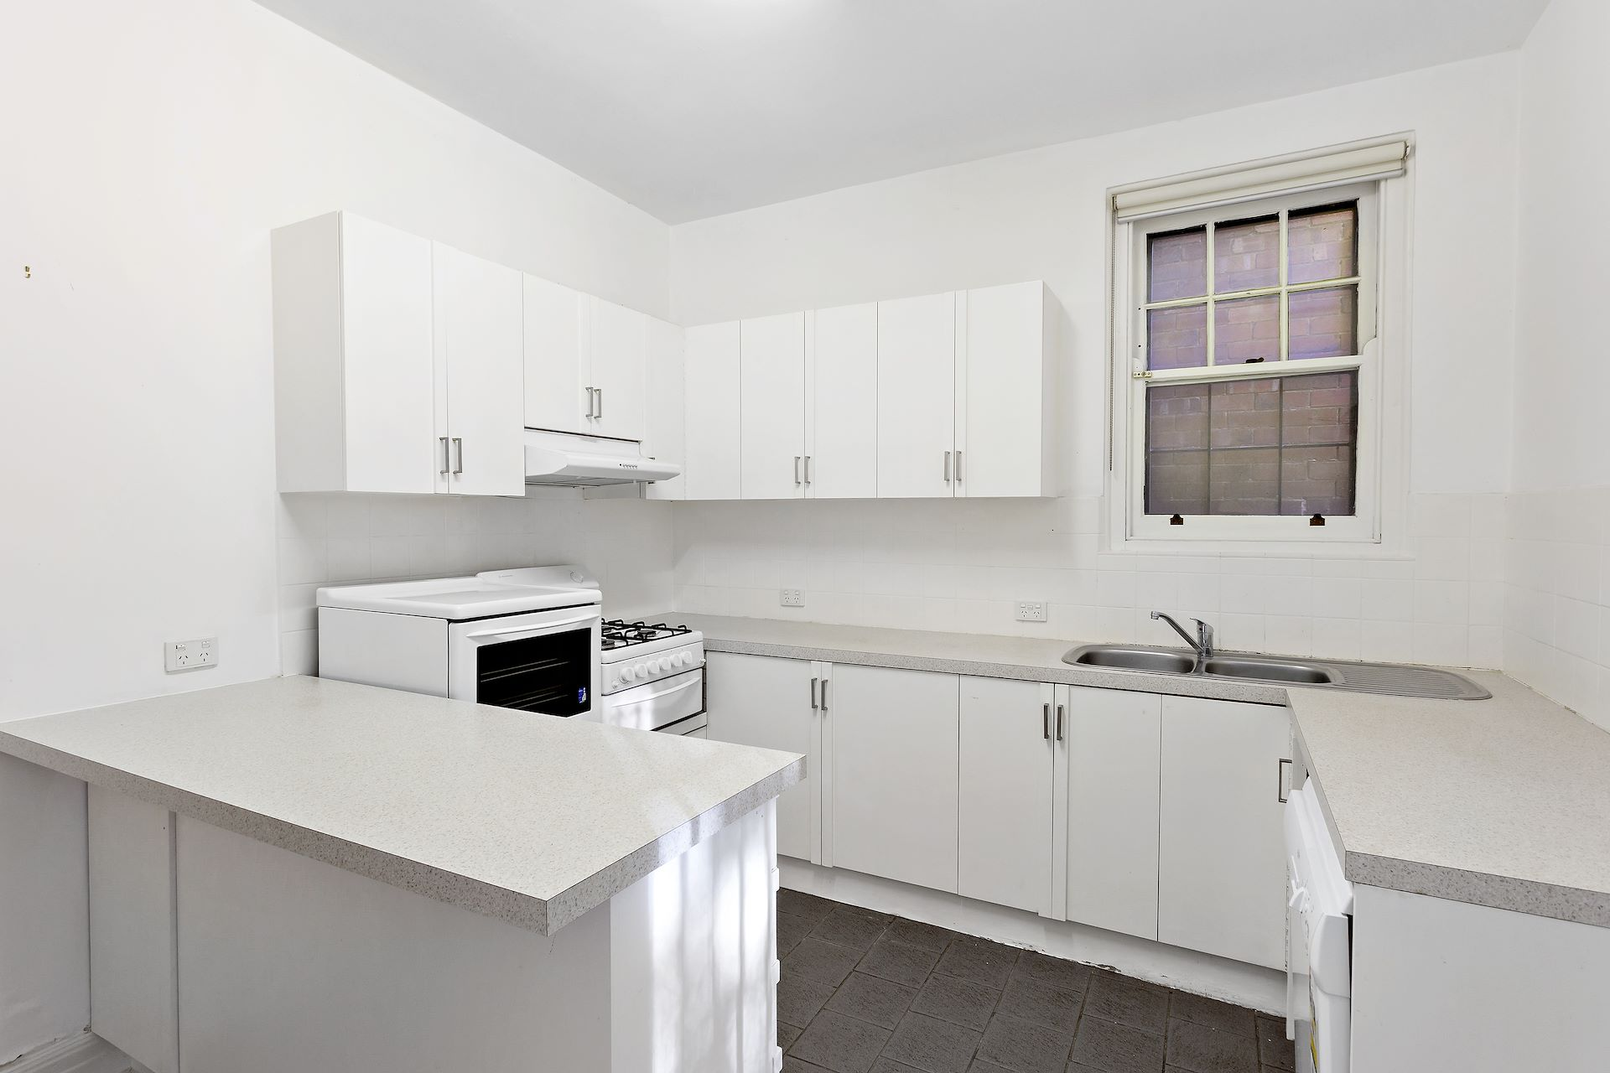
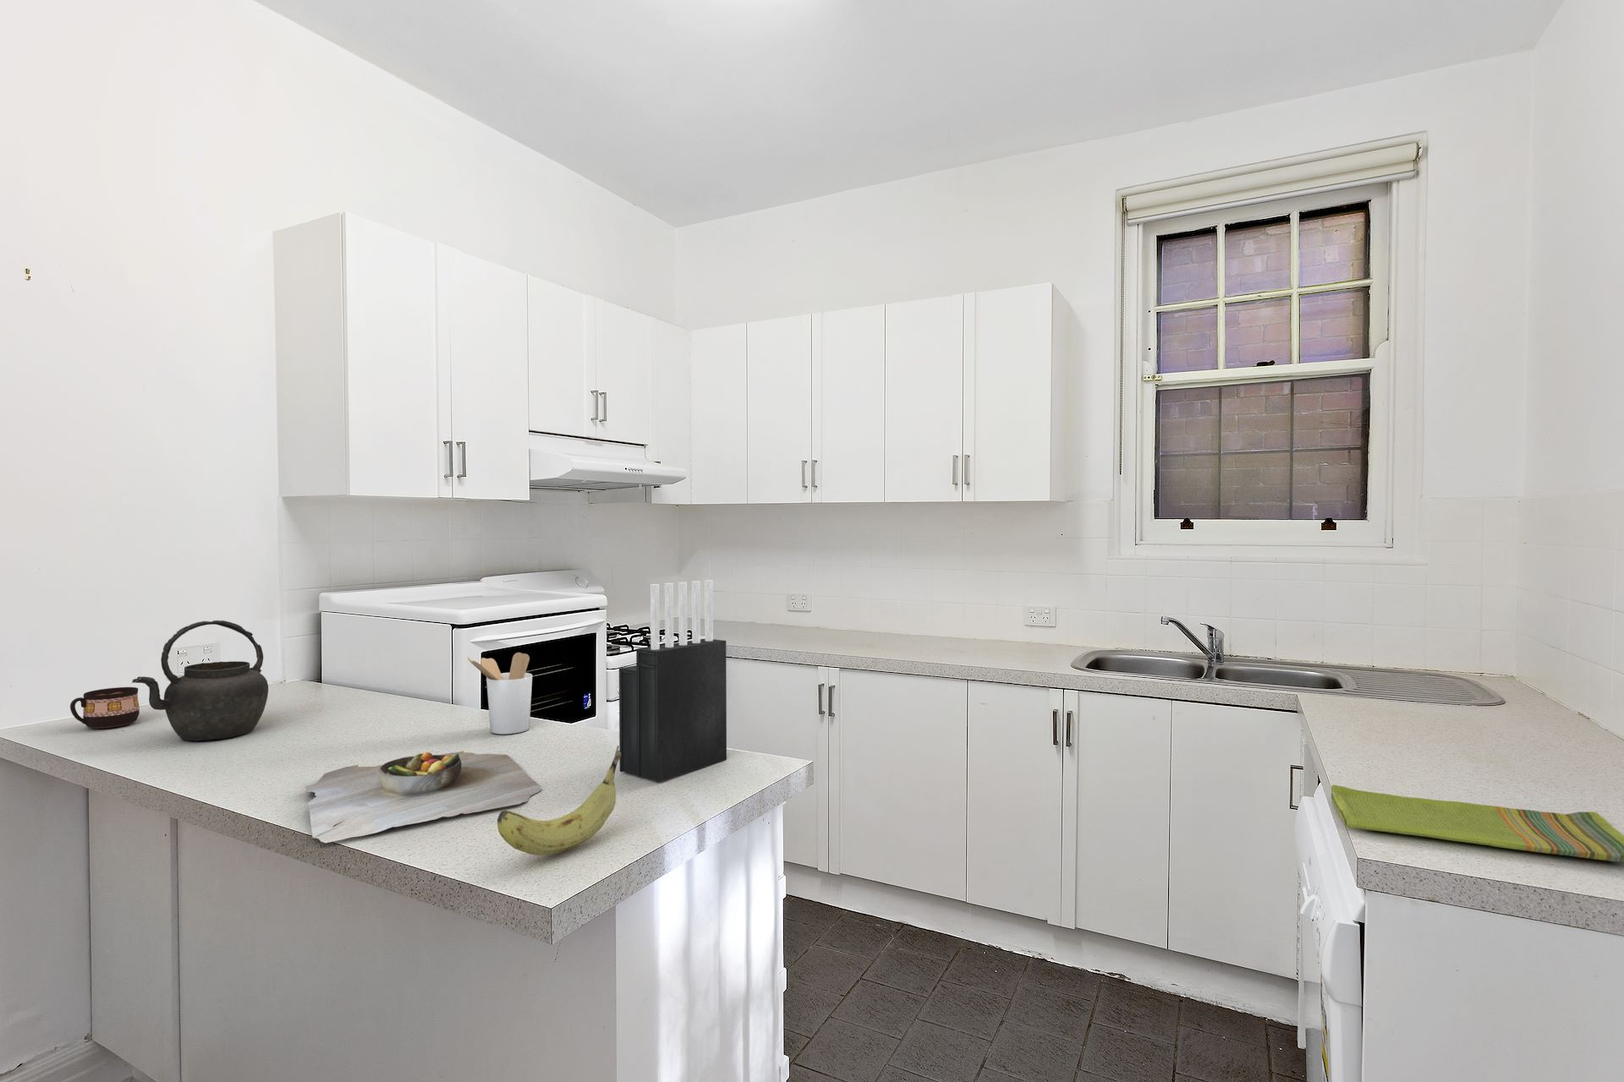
+ knife block [619,578,727,783]
+ cup [69,686,140,729]
+ utensil holder [466,652,533,734]
+ fruit [497,745,621,856]
+ kettle [132,619,269,741]
+ dish towel [1330,785,1624,863]
+ cutting board [304,751,543,844]
